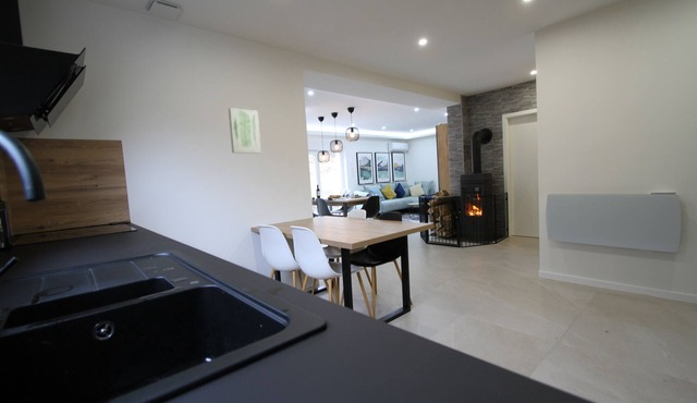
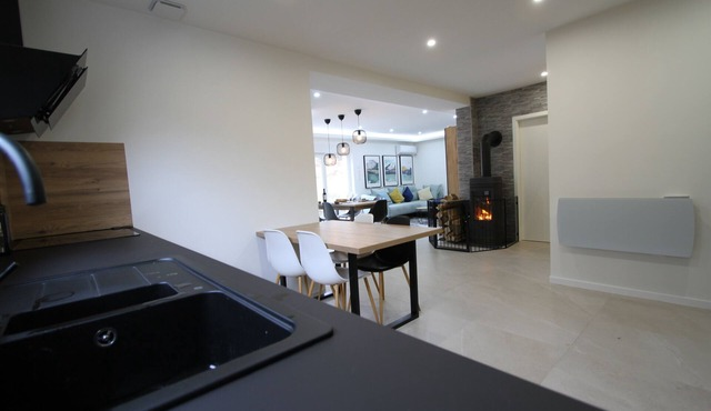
- wall art [228,107,262,155]
